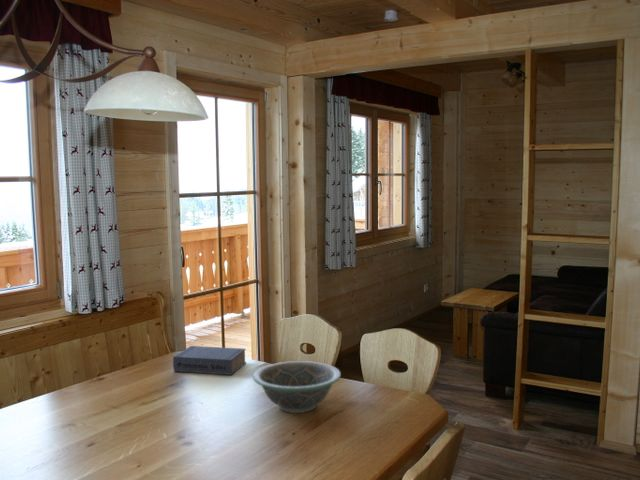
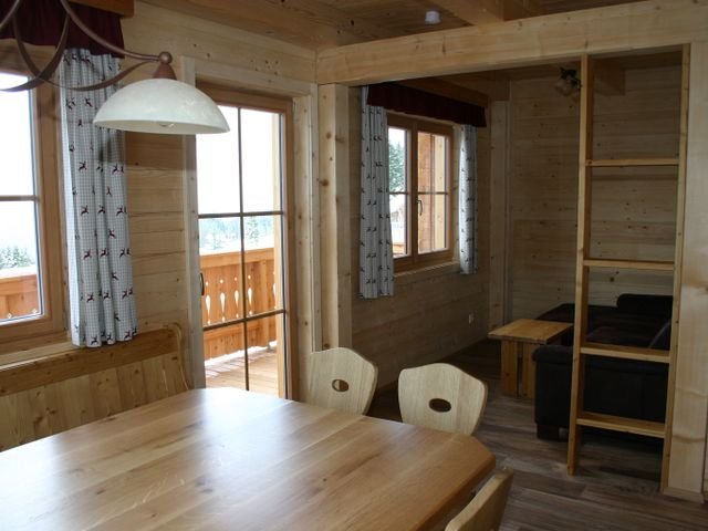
- book [172,345,247,376]
- decorative bowl [252,360,342,414]
